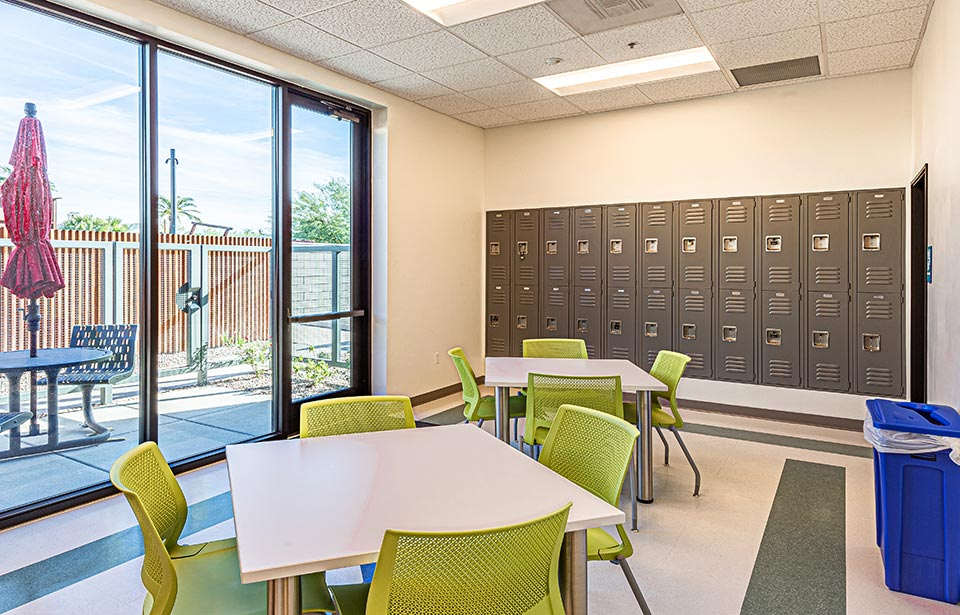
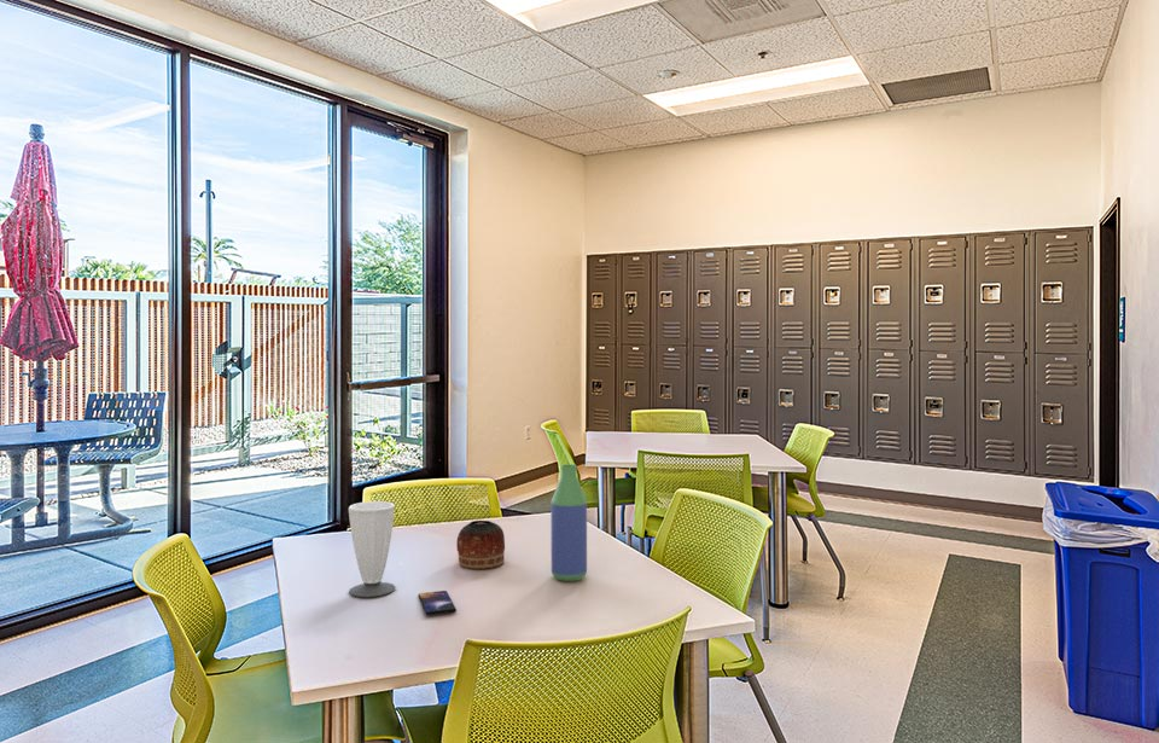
+ smartphone [418,590,458,616]
+ bottle [549,464,588,582]
+ cup [348,500,397,598]
+ bowl [455,519,506,570]
